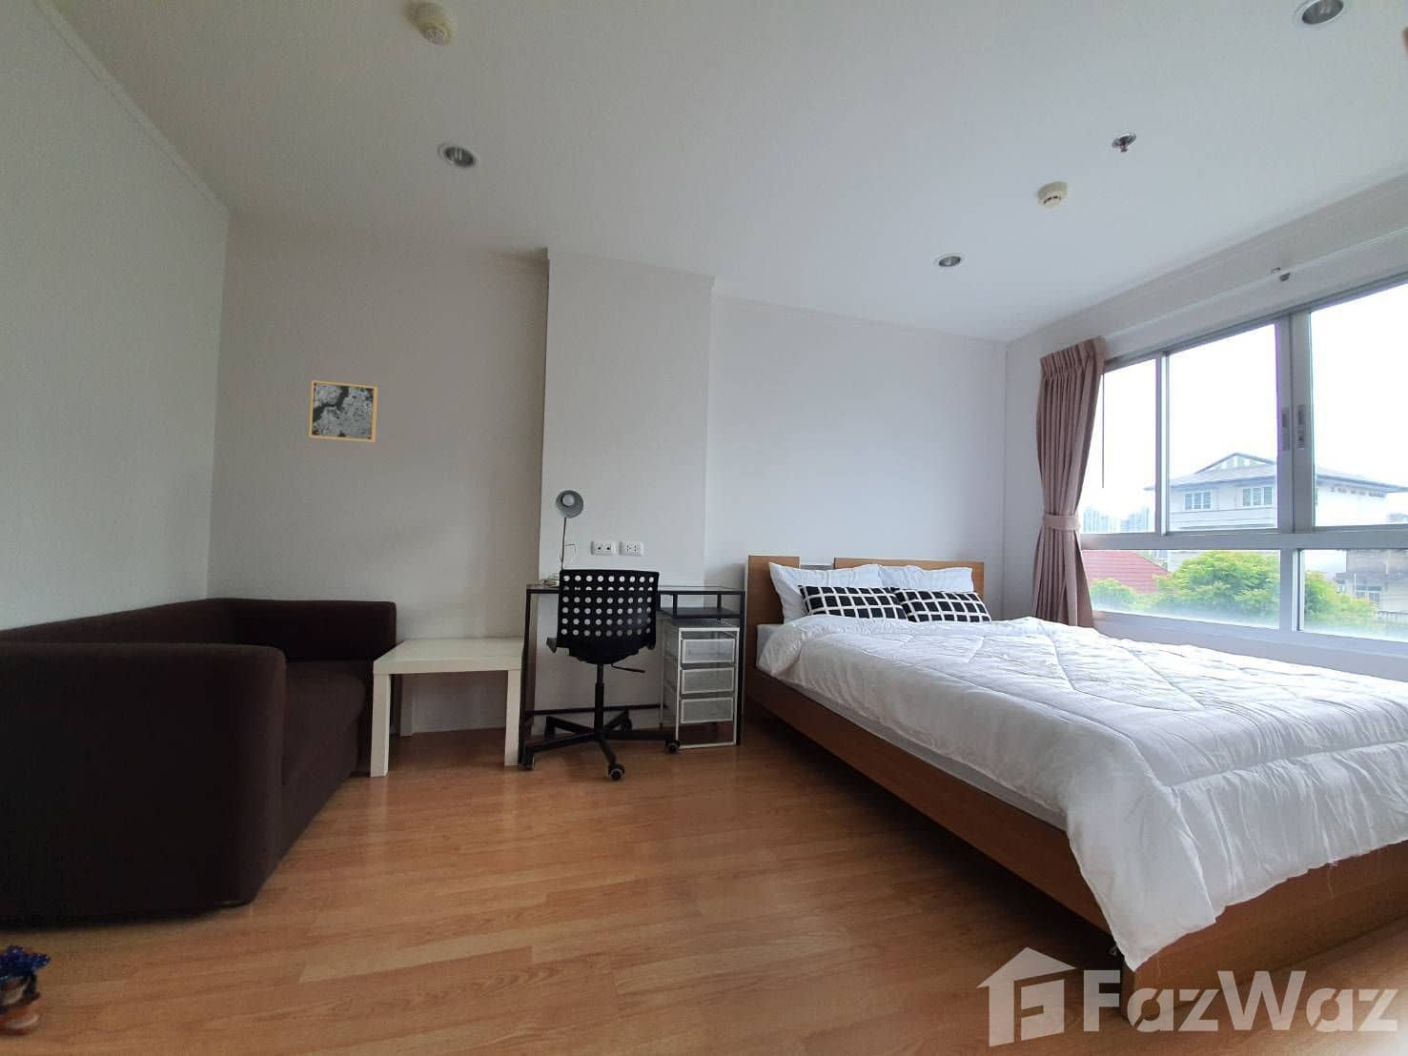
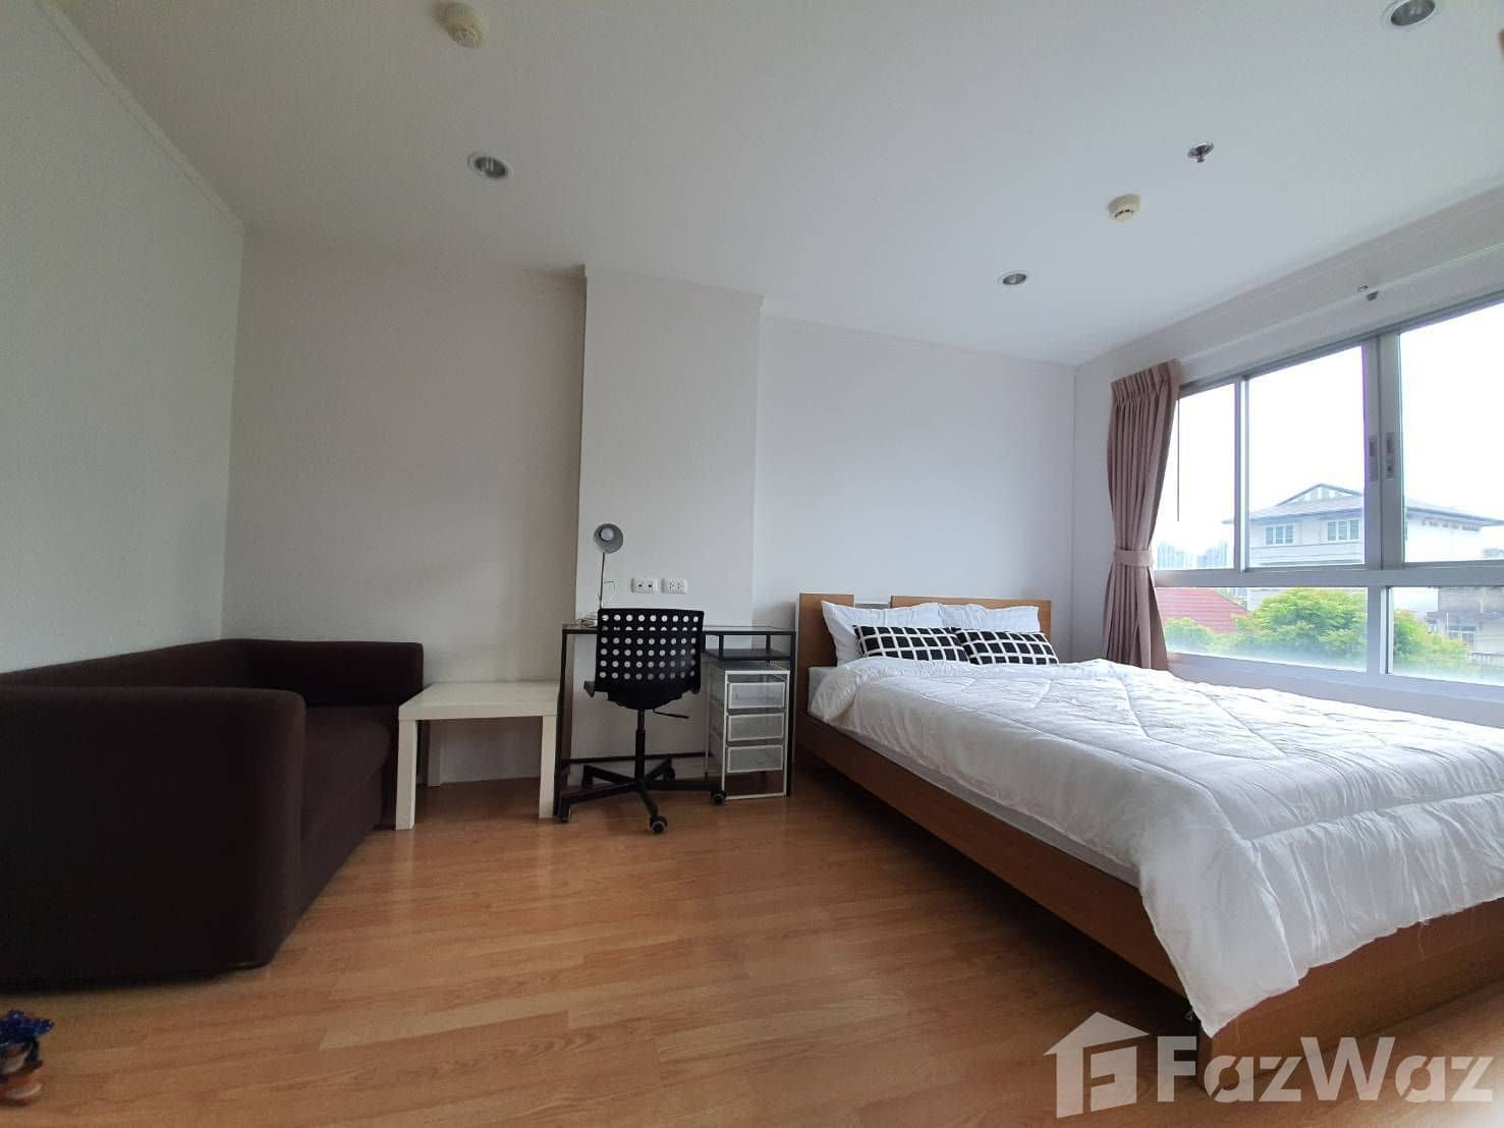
- wall art [308,379,378,444]
